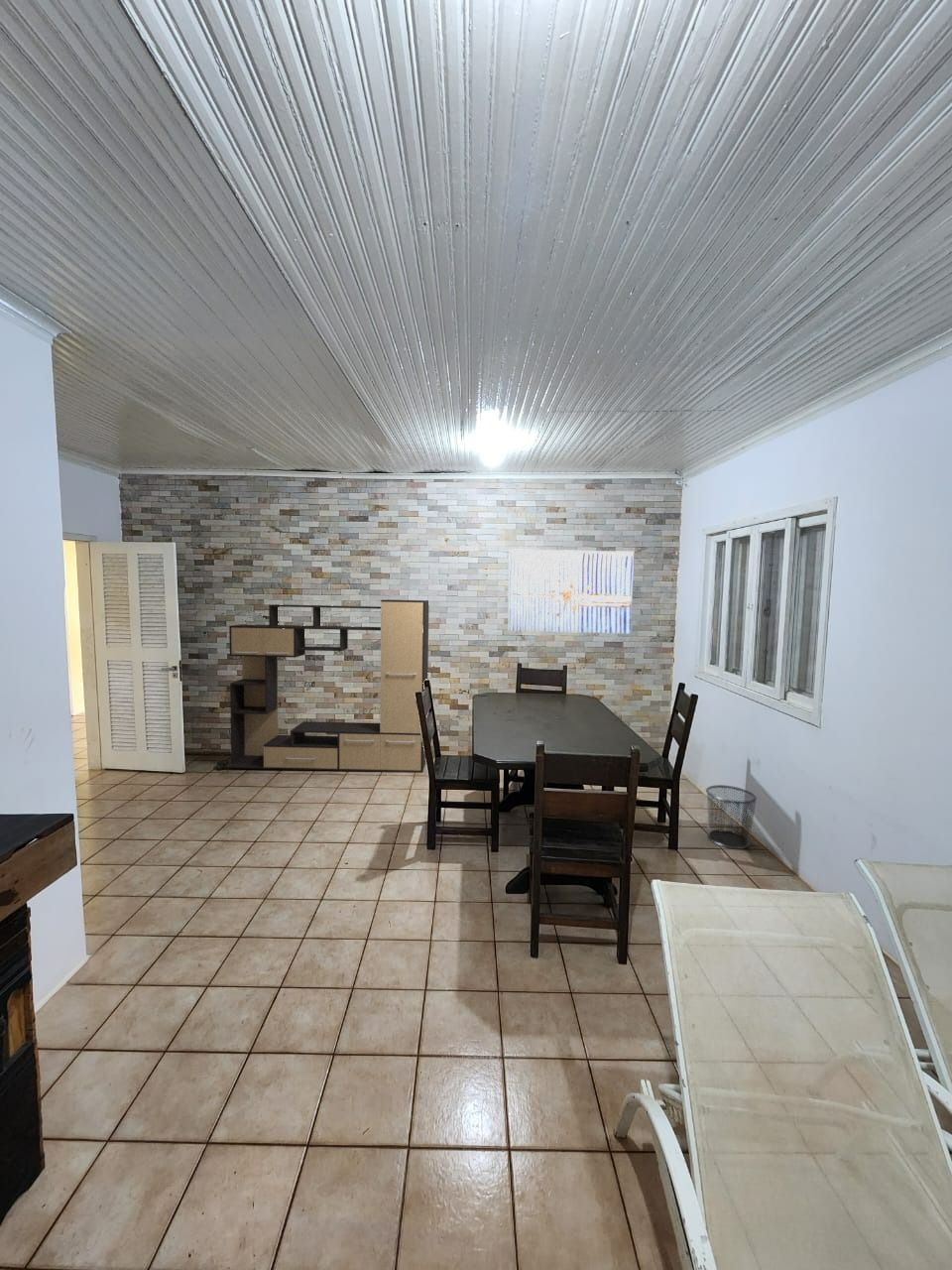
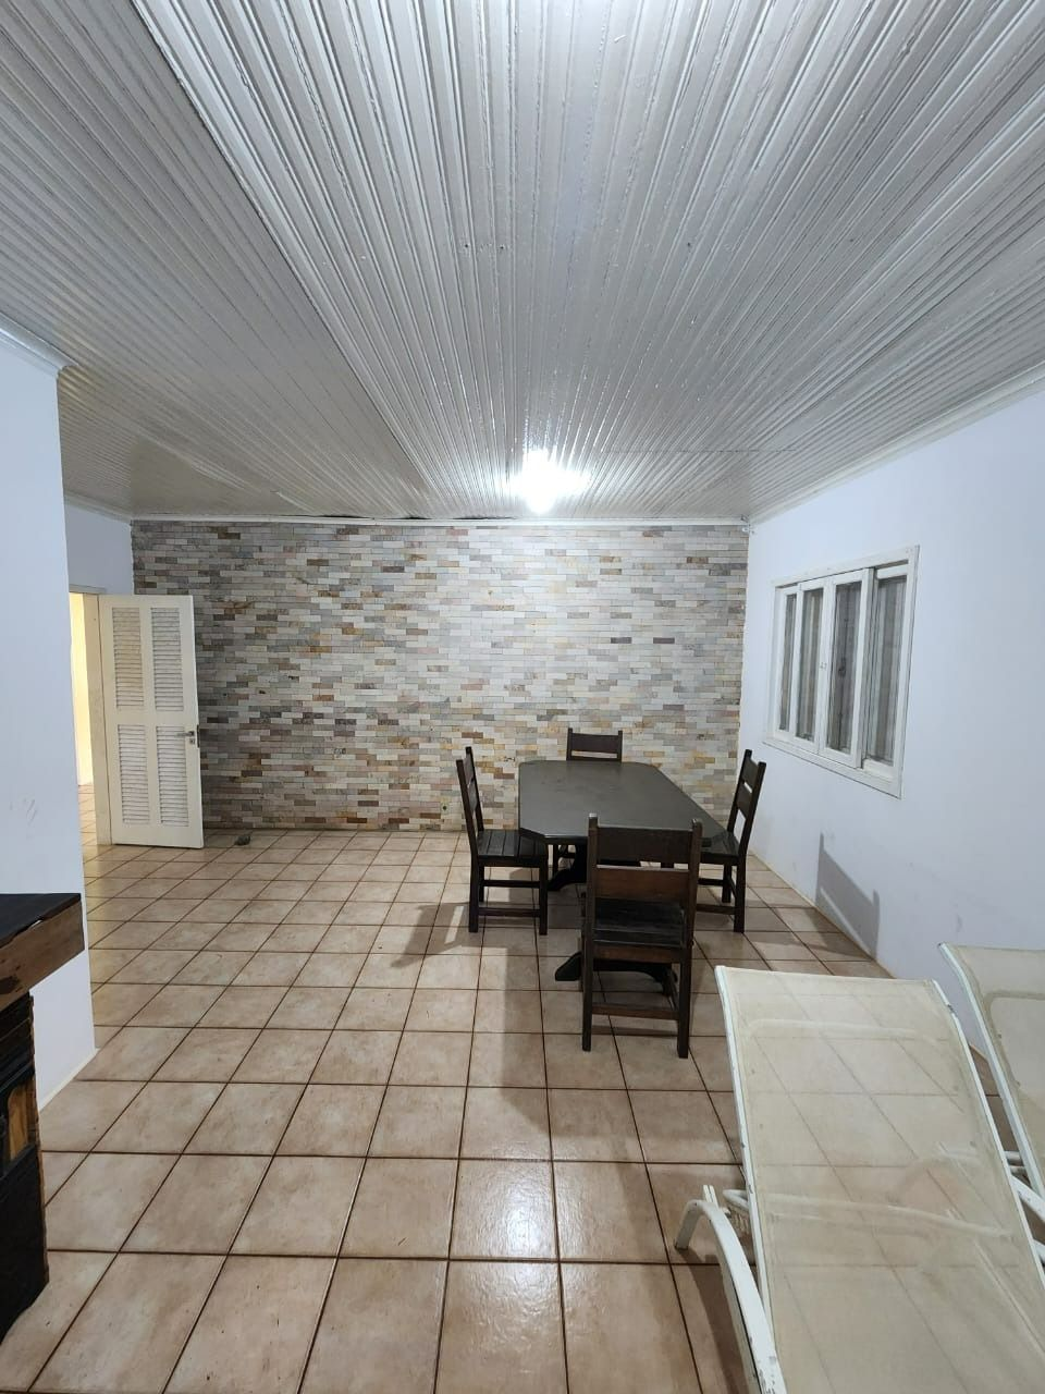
- media console [223,598,429,773]
- waste bin [705,784,758,850]
- wall art [507,548,635,635]
